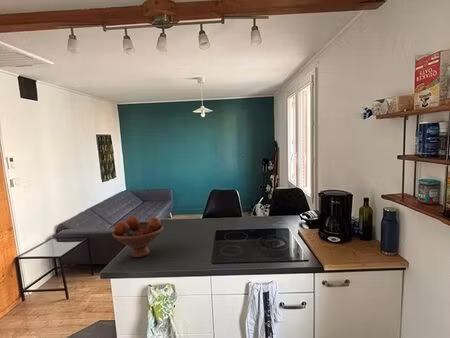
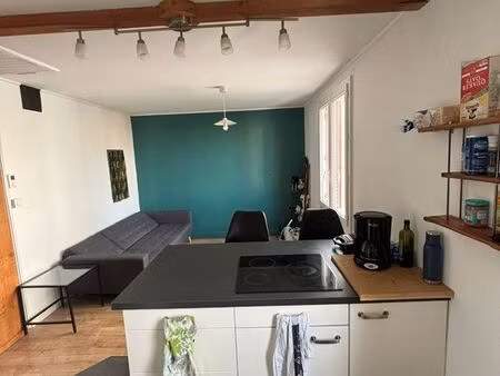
- fruit bowl [111,215,165,258]
